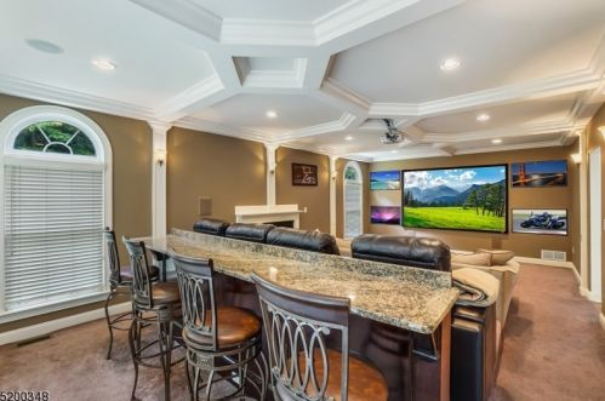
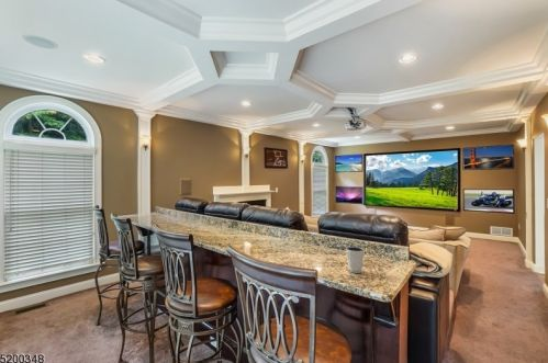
+ dixie cup [345,246,366,274]
